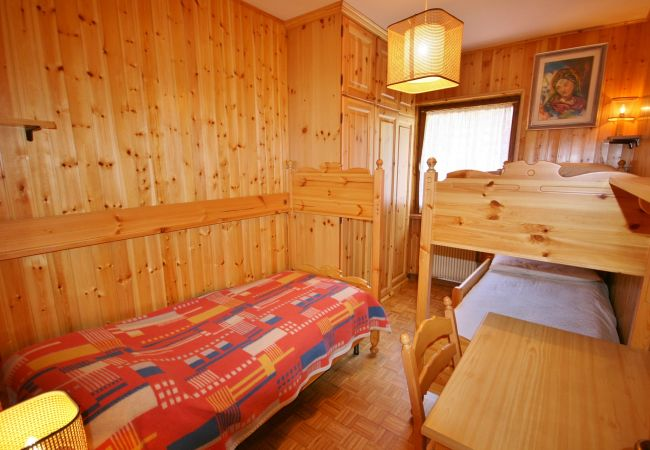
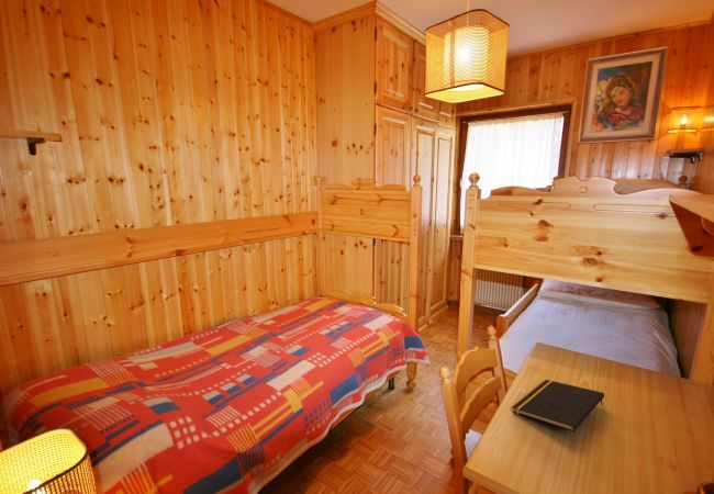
+ notepad [511,379,605,433]
